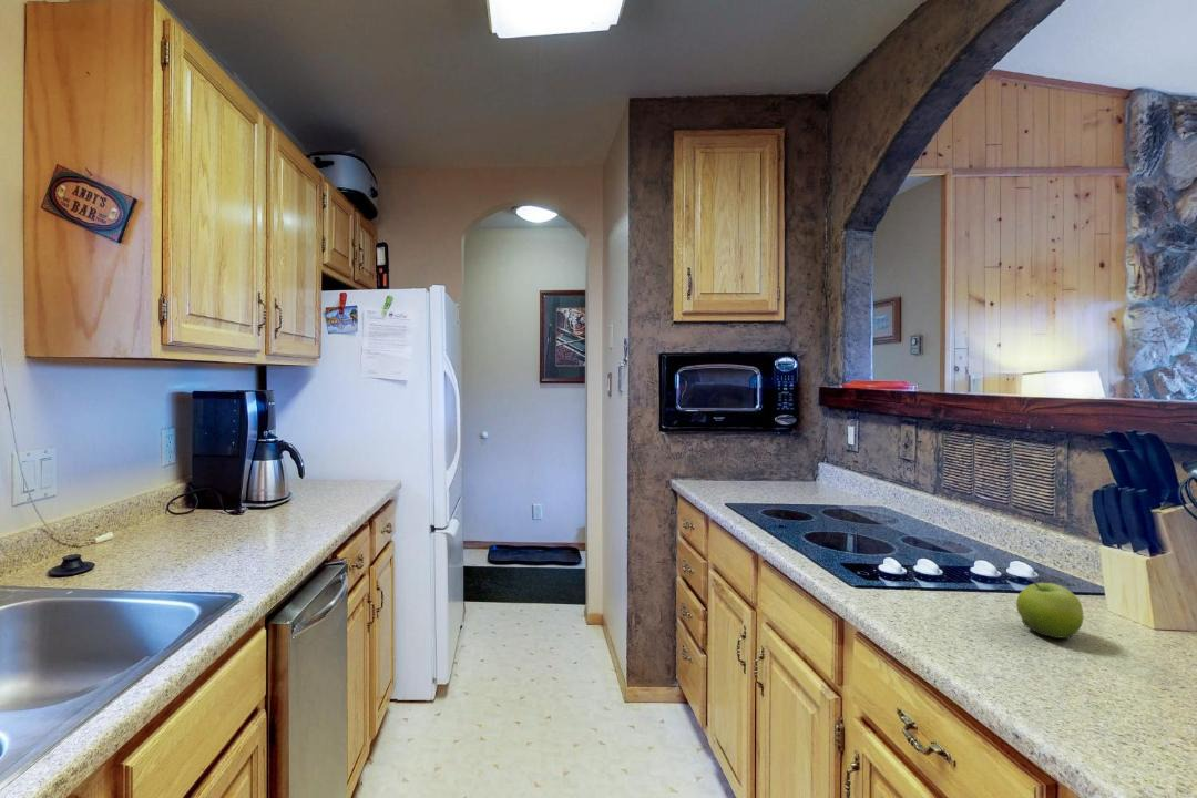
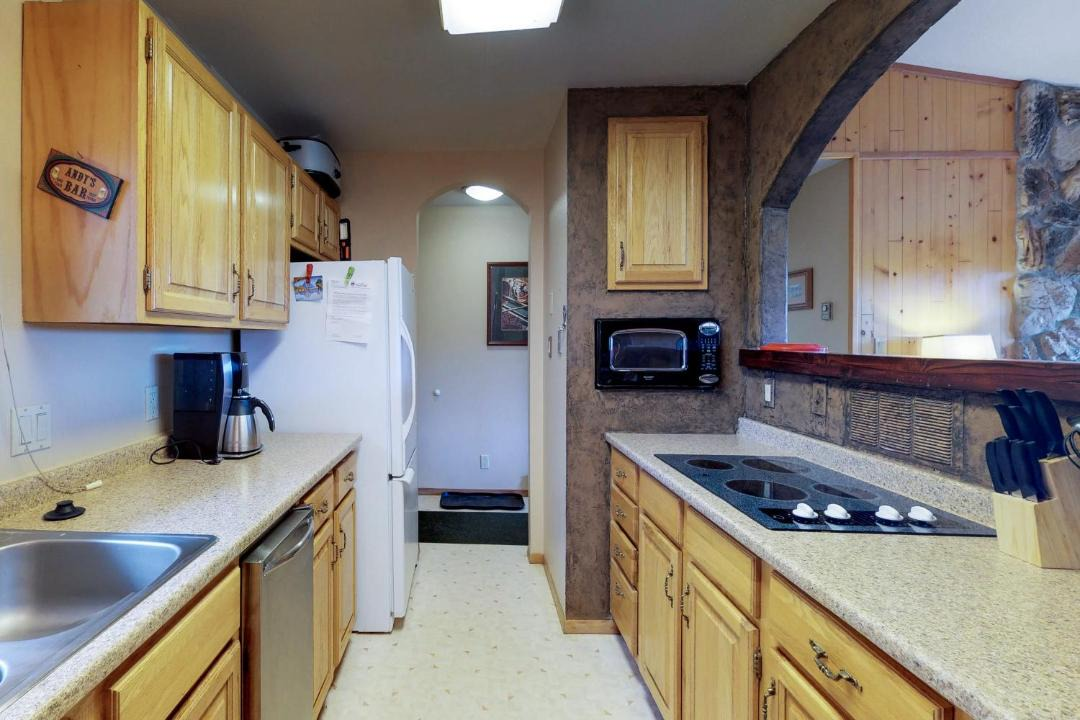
- fruit [1015,582,1084,641]
